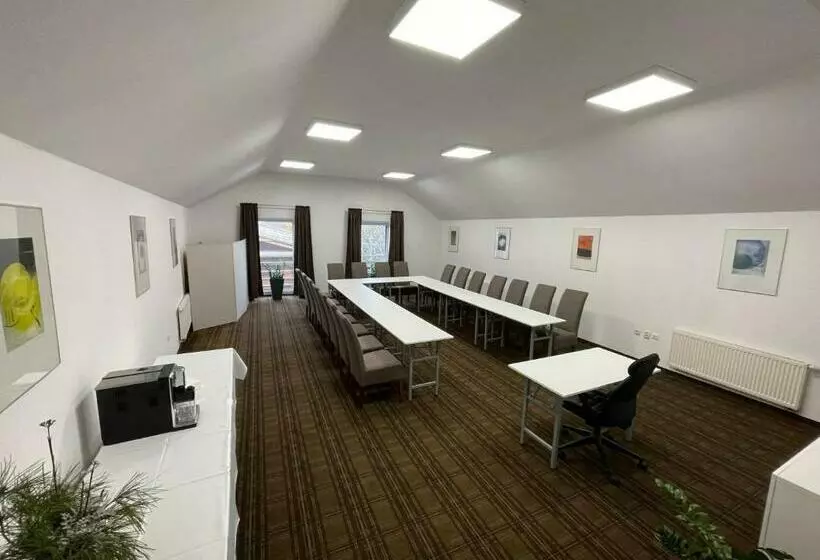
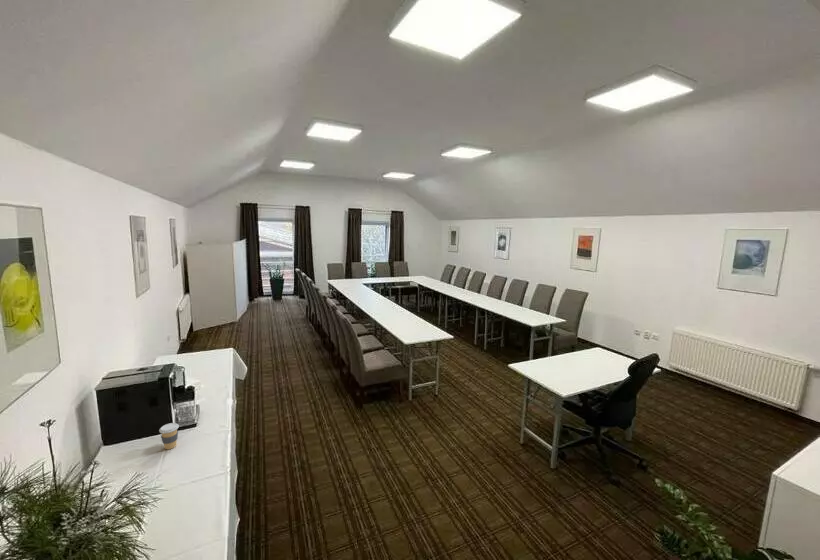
+ coffee cup [158,422,180,450]
